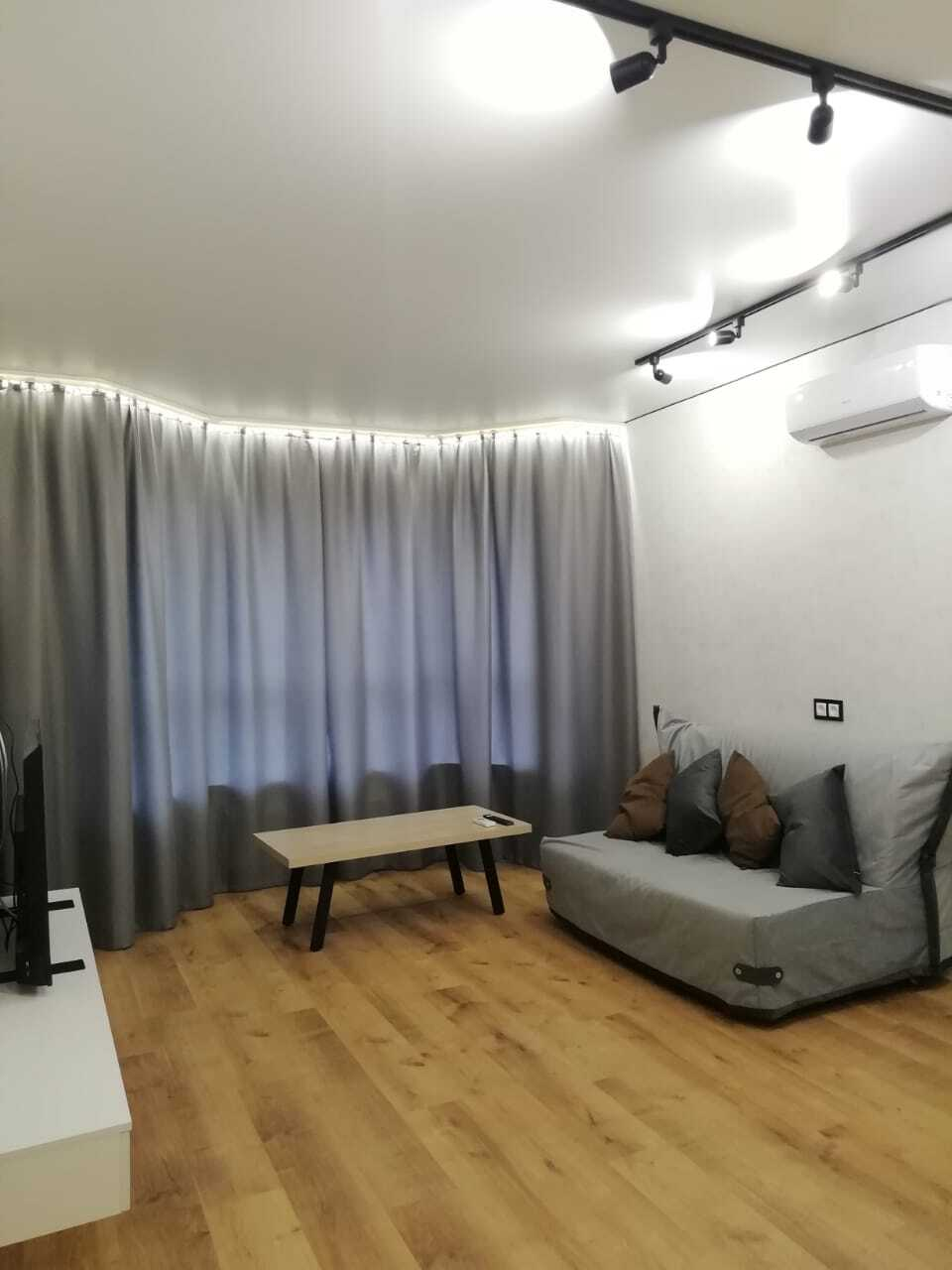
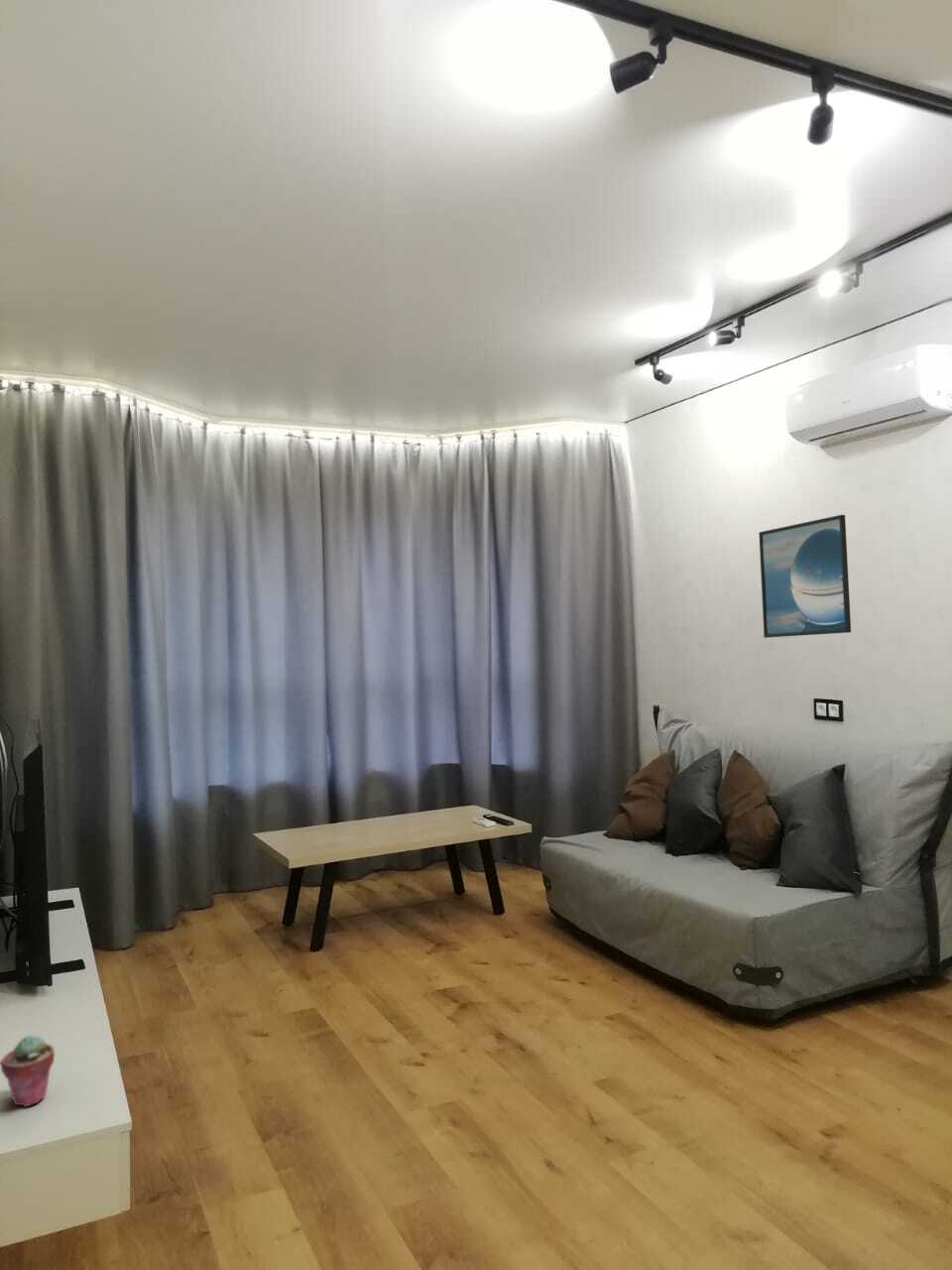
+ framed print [758,514,852,639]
+ potted succulent [0,1034,56,1107]
